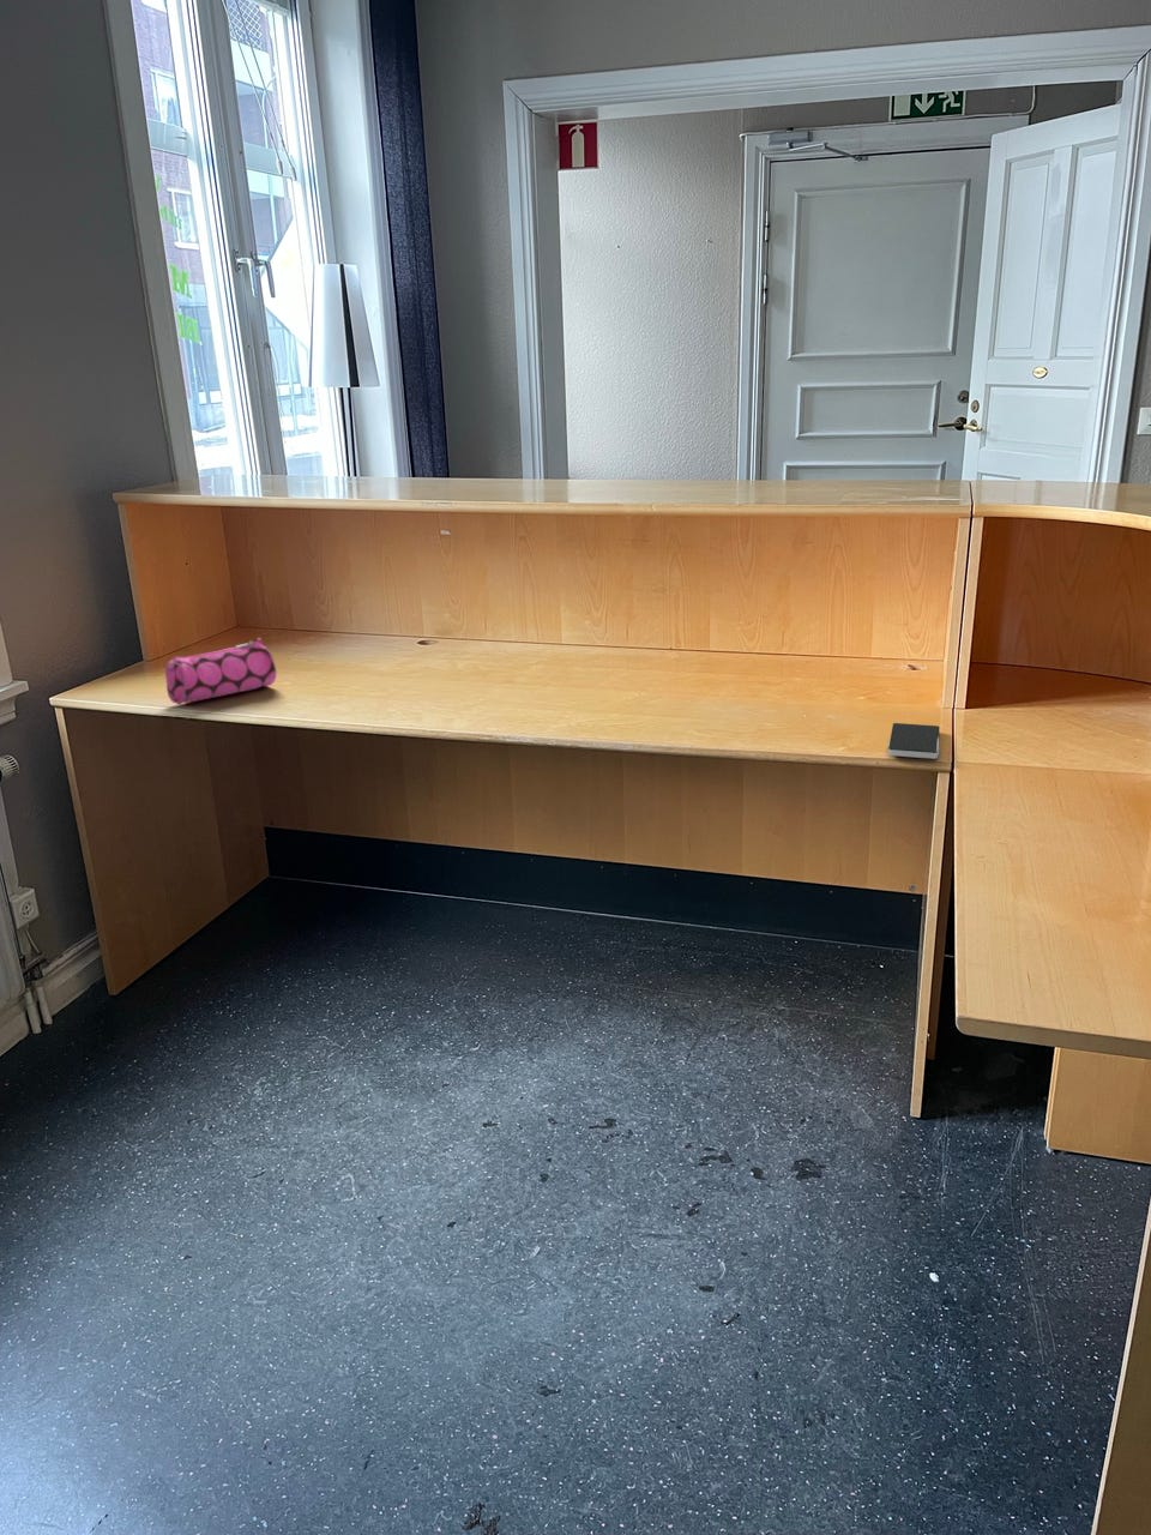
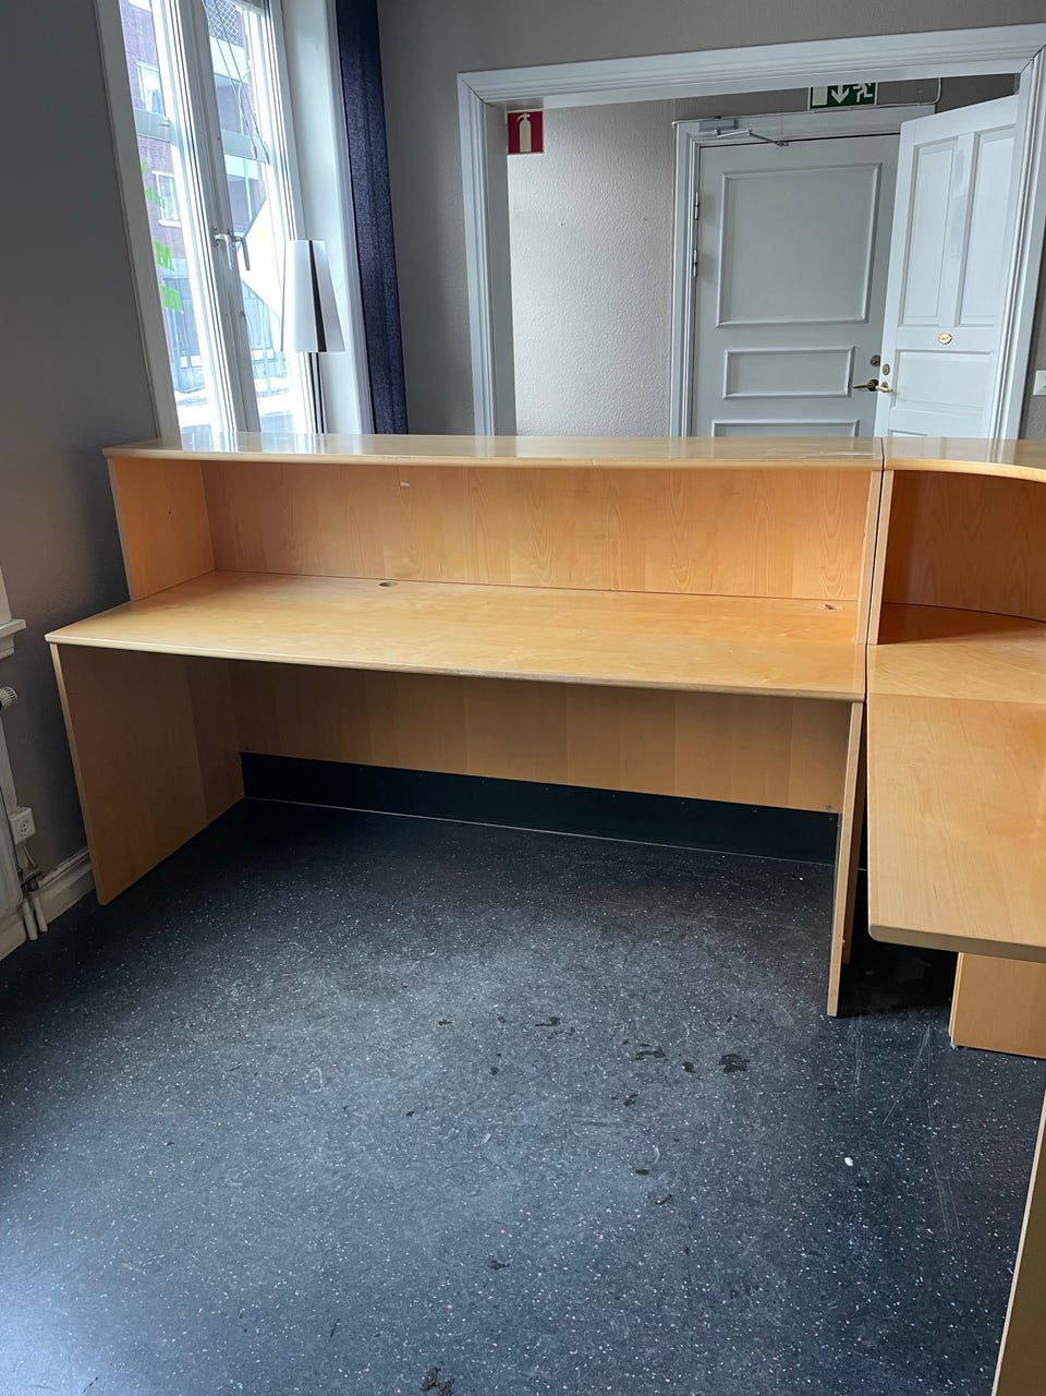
- pencil case [164,637,278,705]
- smartphone [887,722,939,760]
